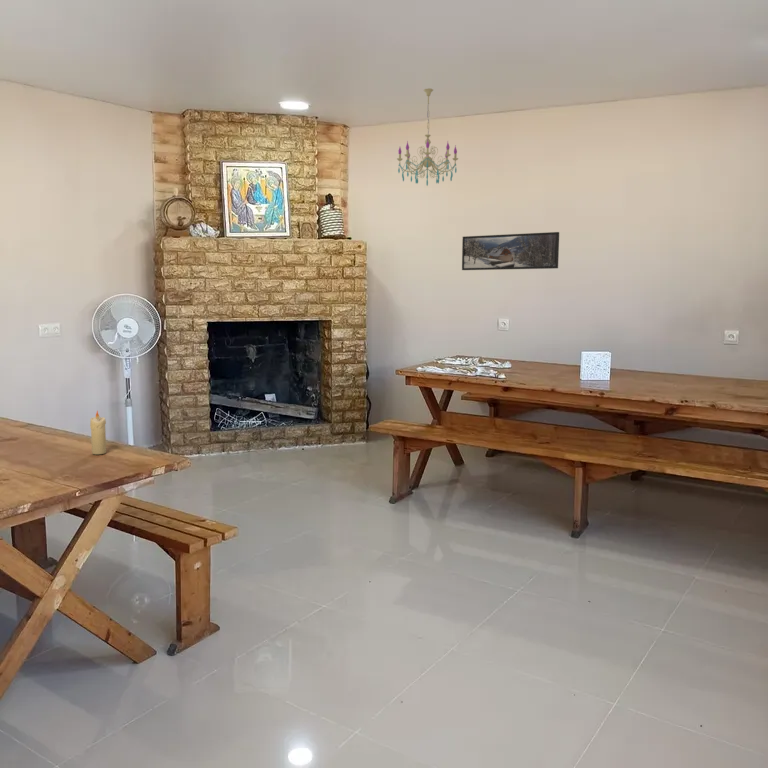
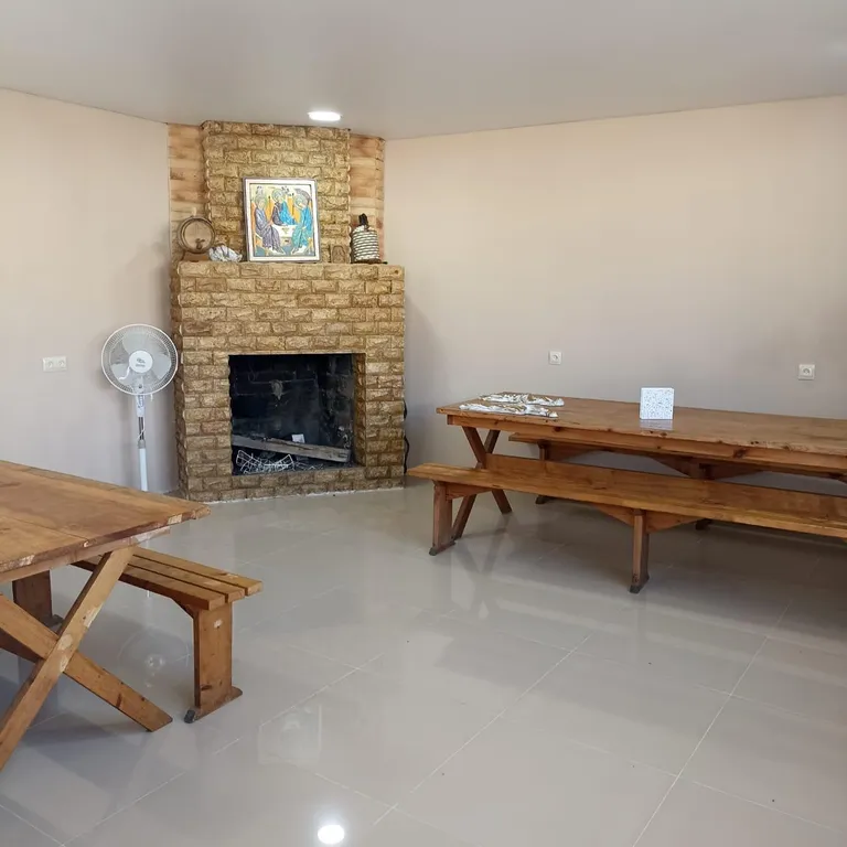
- candle [89,409,107,455]
- chandelier [396,87,459,187]
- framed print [461,231,560,271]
